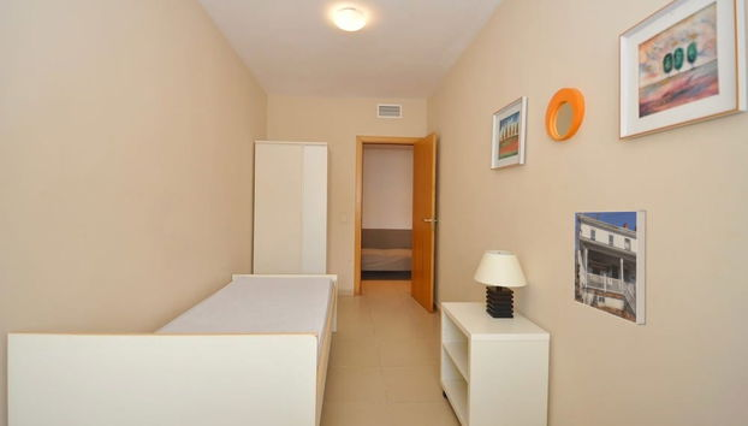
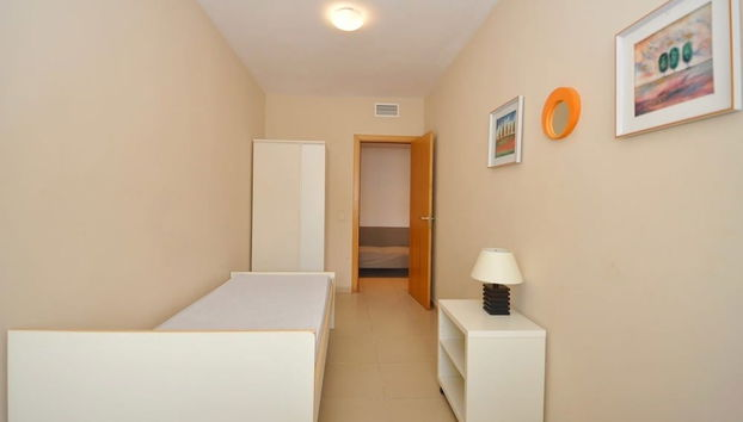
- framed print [572,209,647,326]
